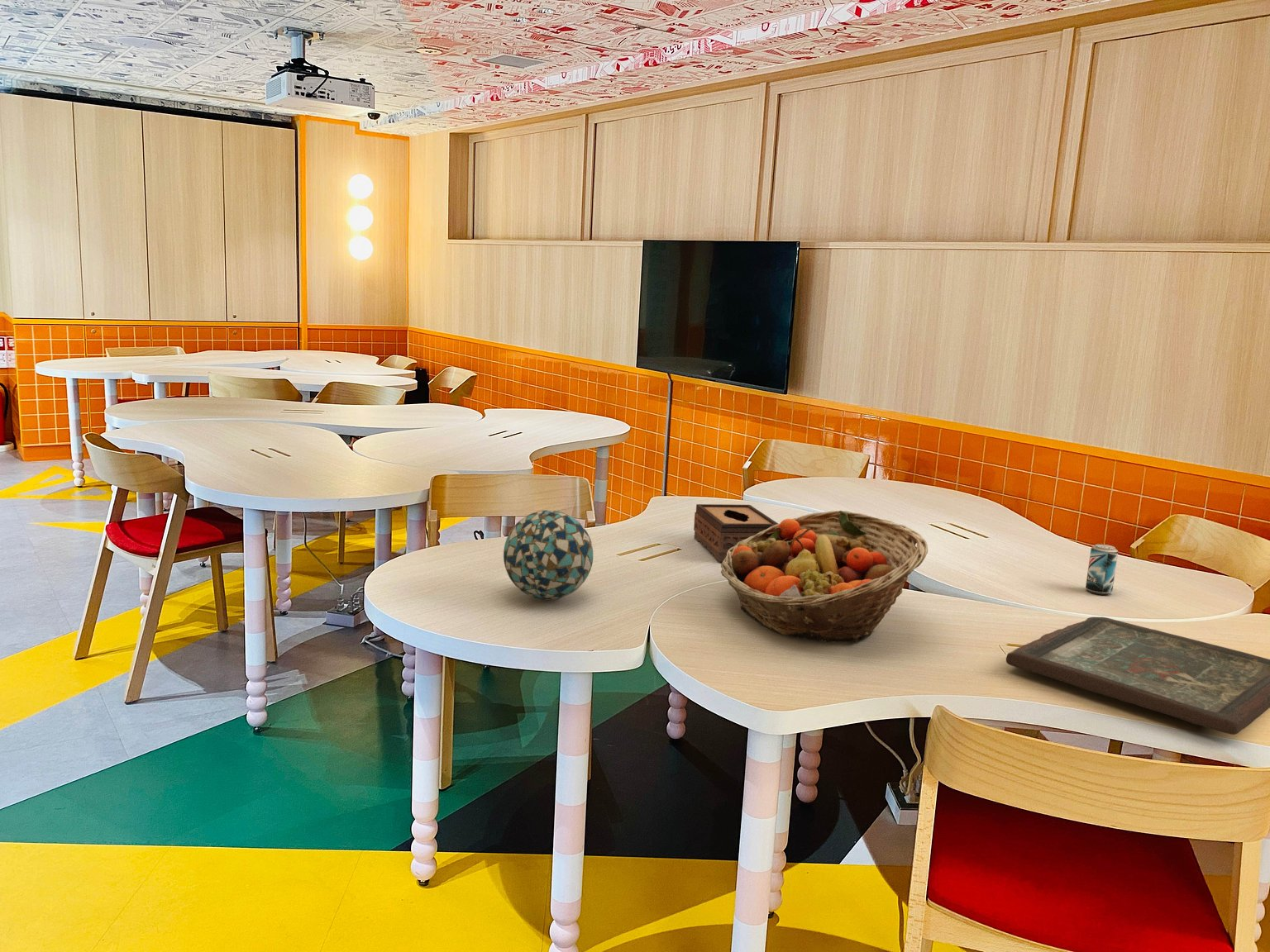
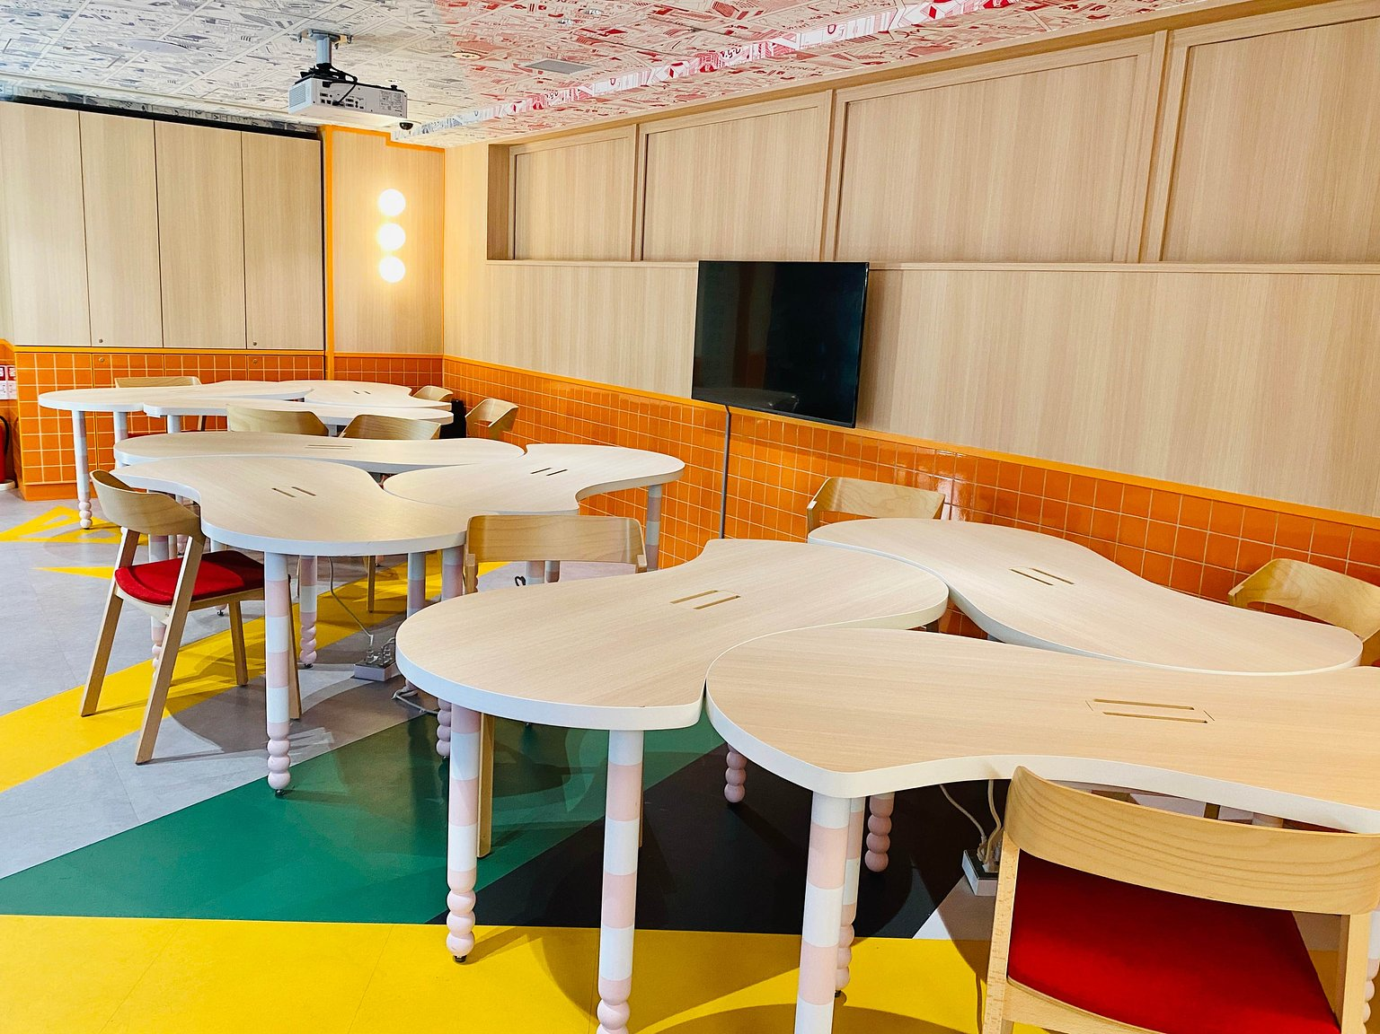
- board game [1005,616,1270,735]
- fruit basket [720,510,929,644]
- tissue box [693,503,779,562]
- decorative ball [503,509,594,601]
- beer can [1085,544,1119,596]
